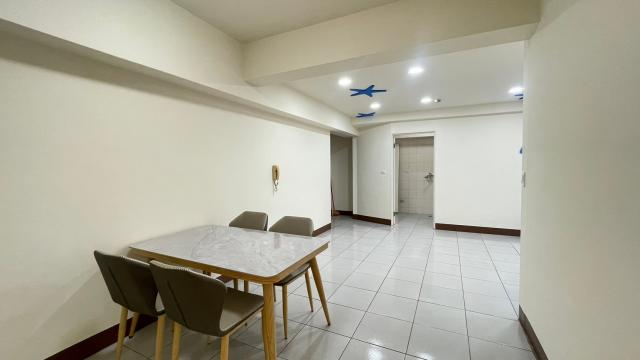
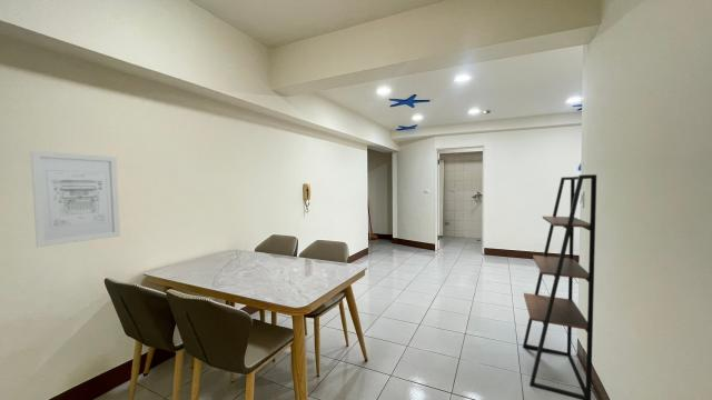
+ shelving unit [522,173,597,400]
+ wall art [29,150,121,249]
